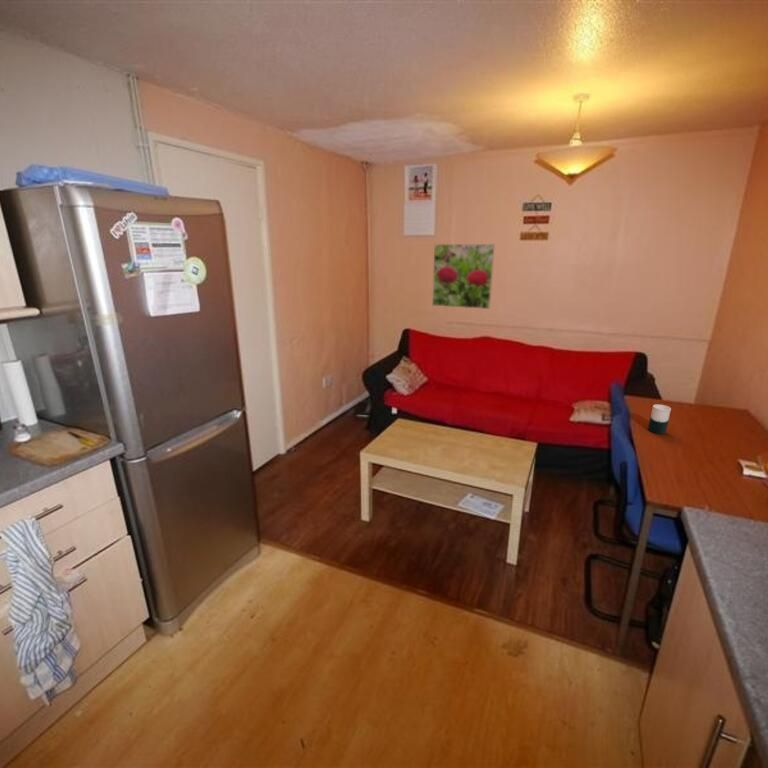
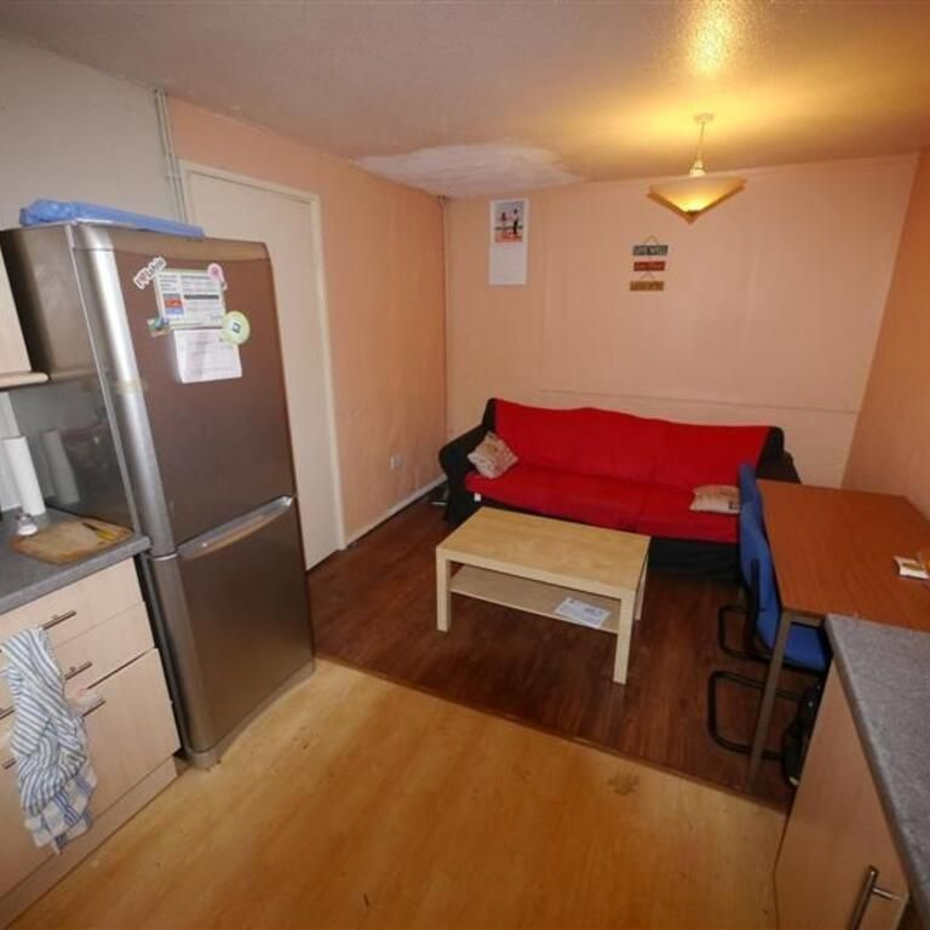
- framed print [431,243,496,310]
- cup [647,403,672,435]
